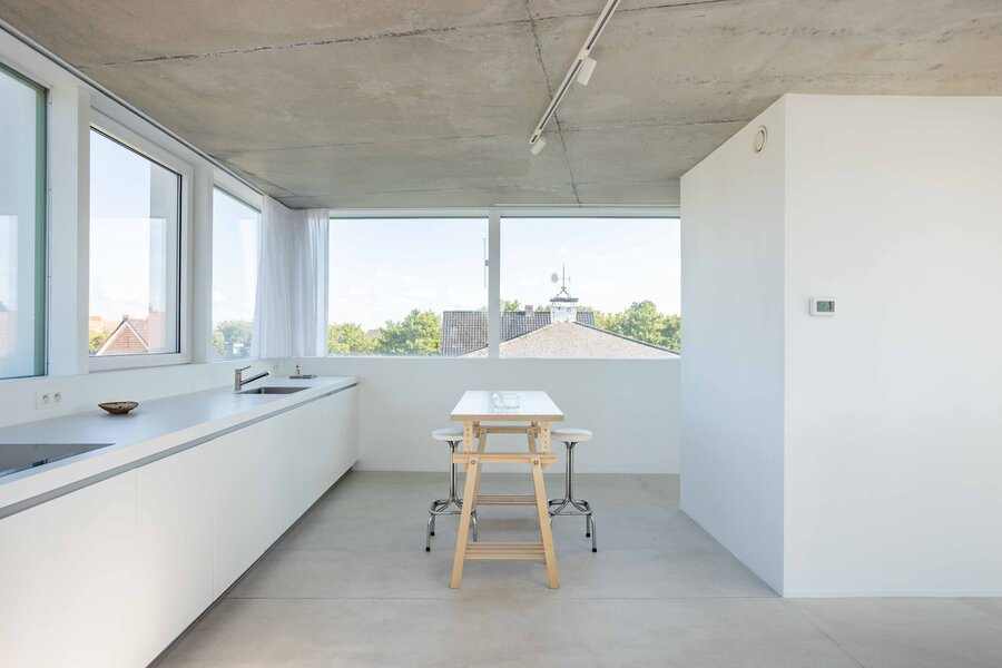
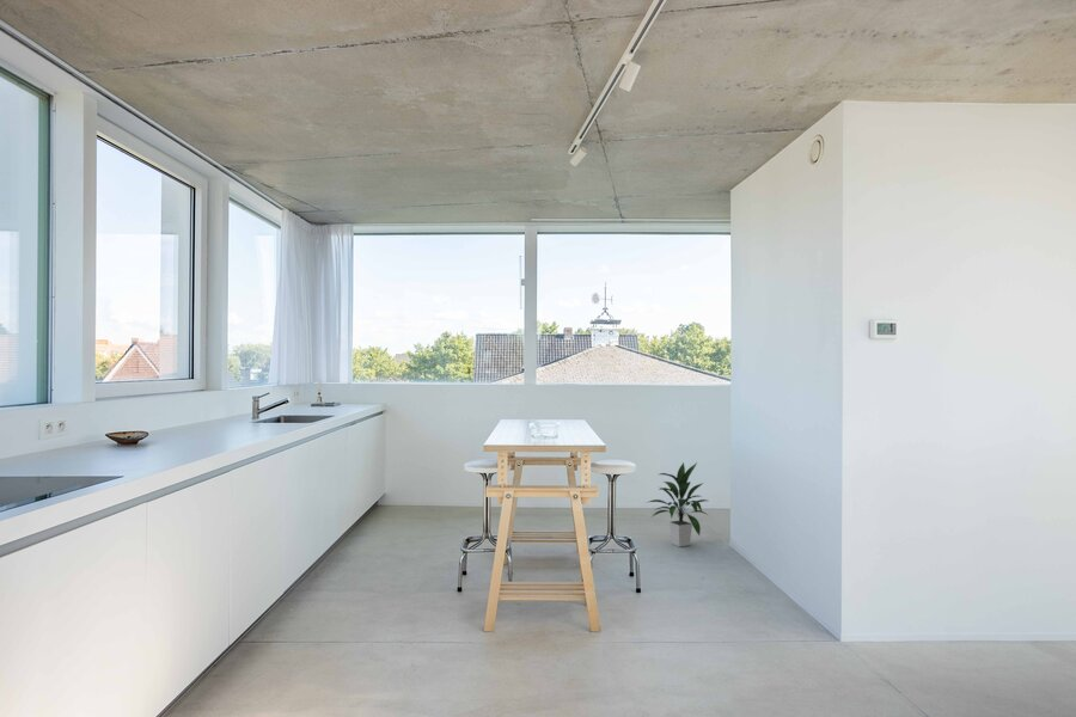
+ indoor plant [644,461,709,547]
